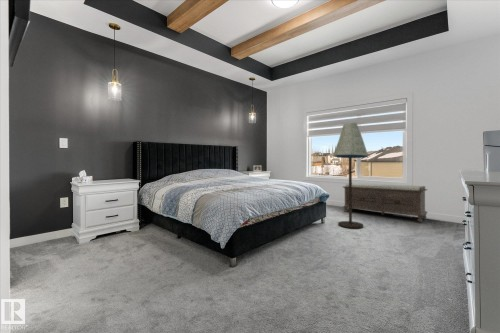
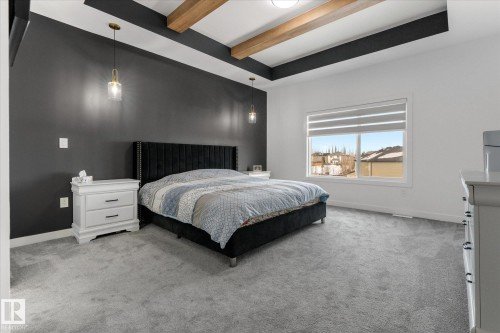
- bench [342,182,429,223]
- floor lamp [332,121,369,229]
